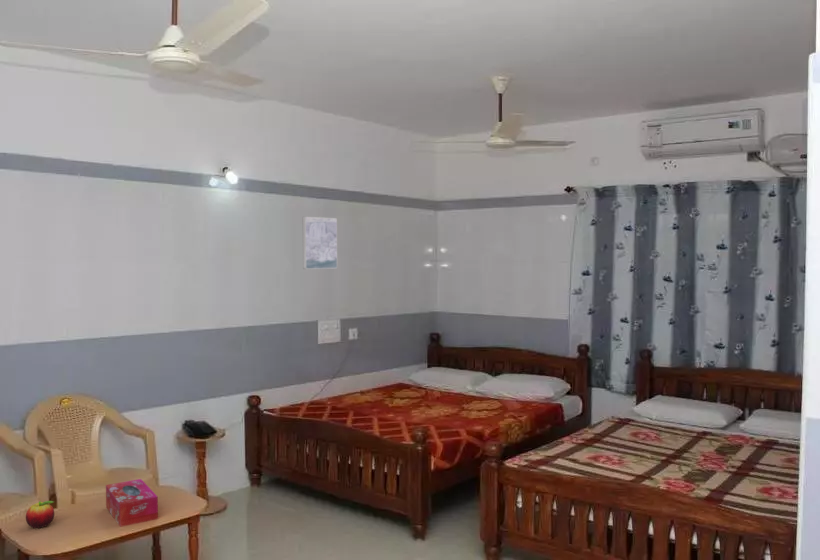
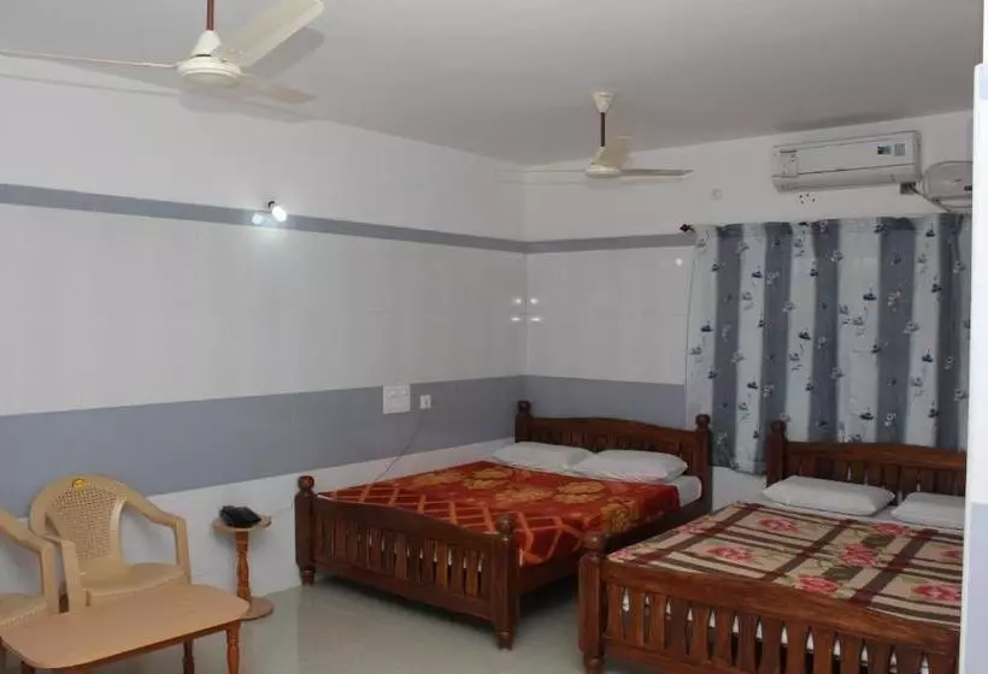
- fruit [25,500,55,529]
- tissue box [105,478,159,528]
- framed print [302,216,338,270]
